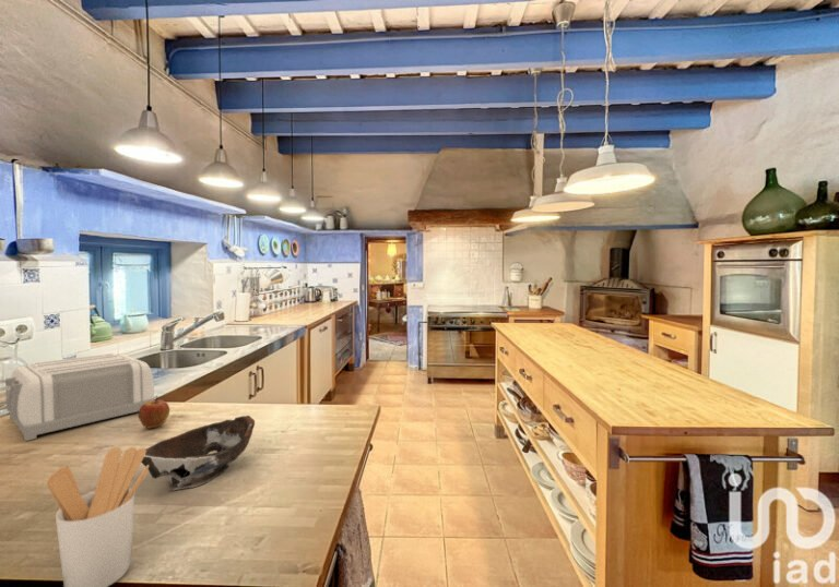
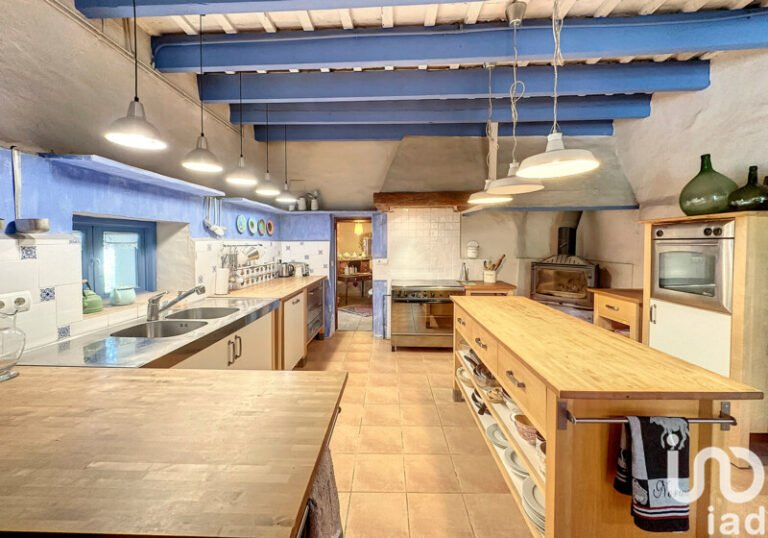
- bowl [141,415,256,492]
- toaster [0,352,155,442]
- apple [138,395,170,430]
- utensil holder [46,446,149,587]
